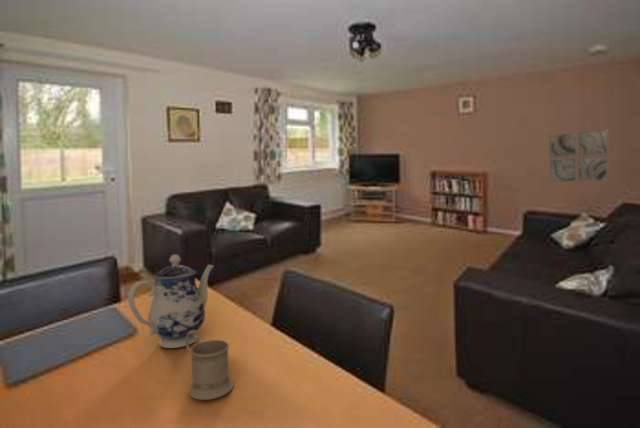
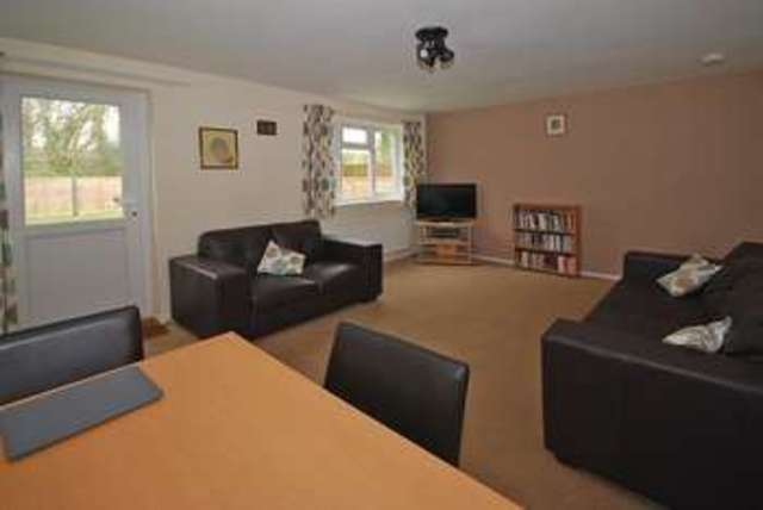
- wall art [548,128,610,184]
- mug [185,330,234,401]
- teapot [127,254,215,349]
